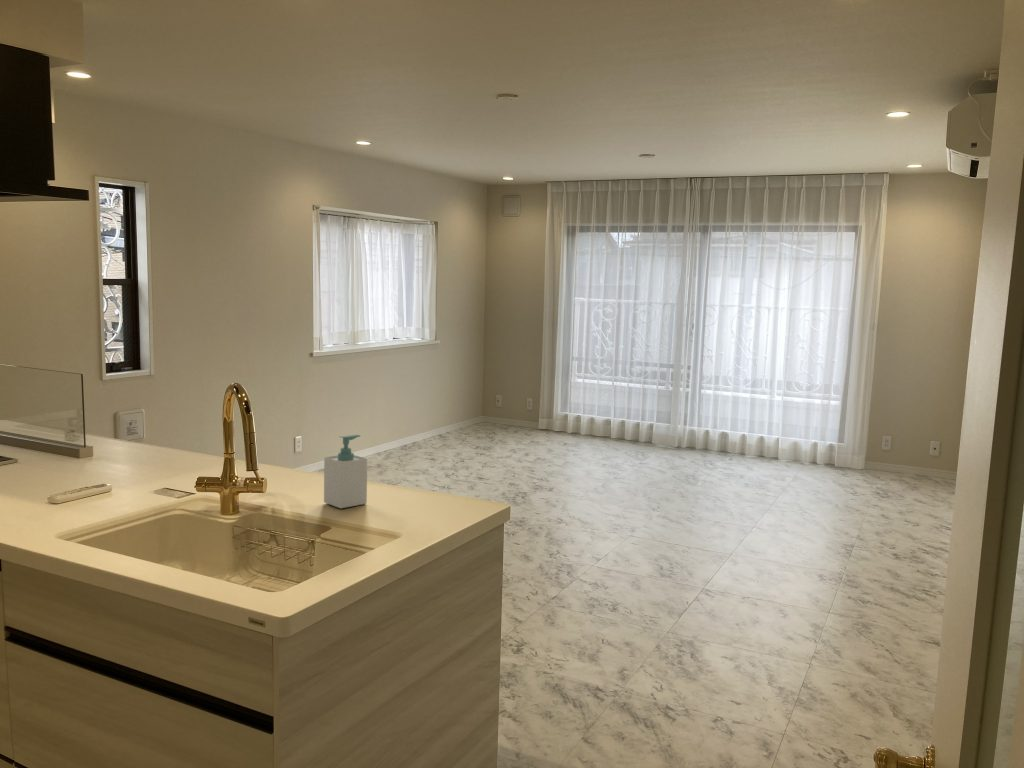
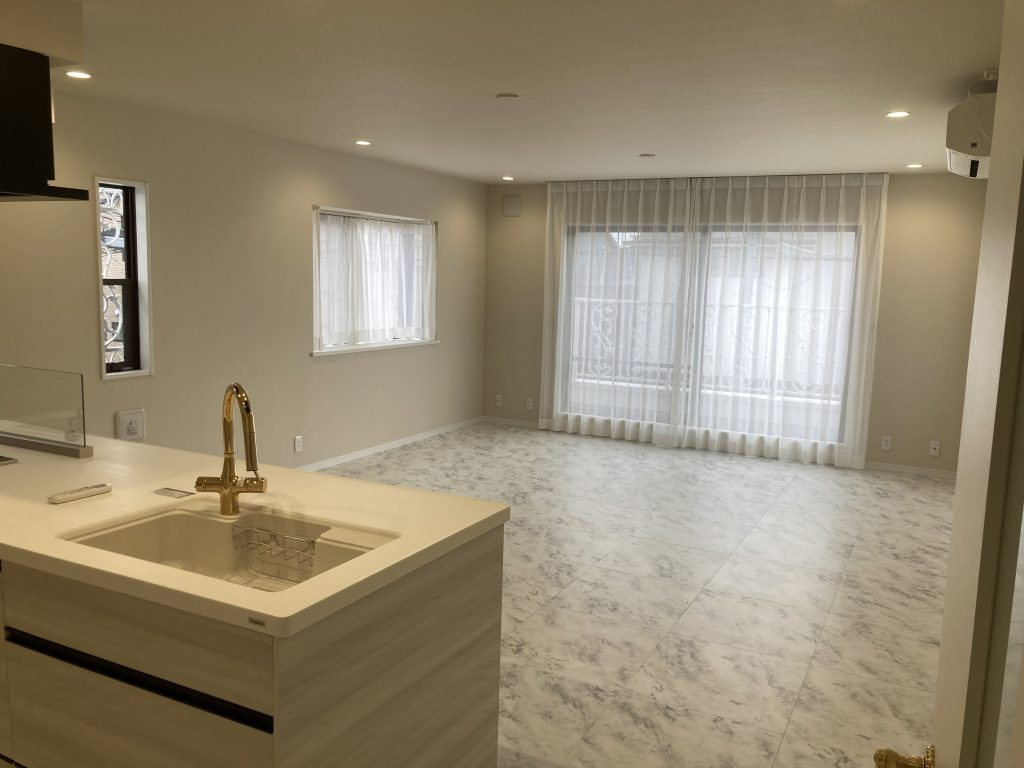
- soap bottle [323,434,368,509]
